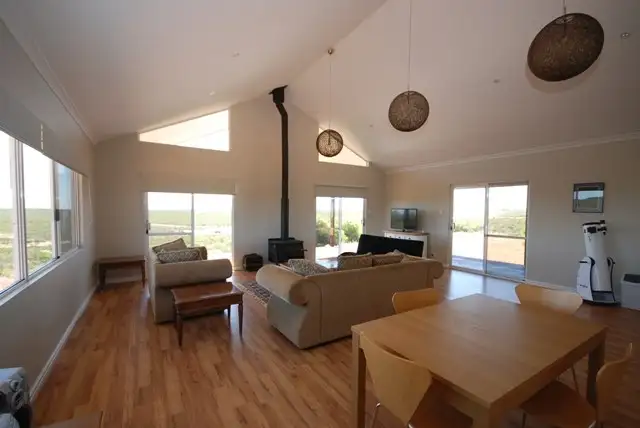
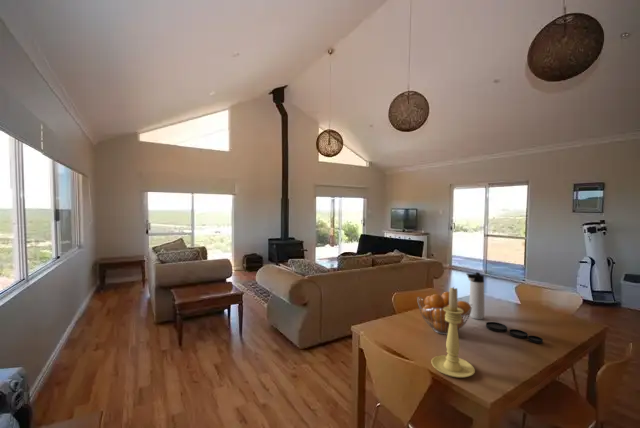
+ plate [485,321,544,344]
+ candle holder [430,286,476,379]
+ fruit basket [416,291,472,336]
+ thermos bottle [466,271,485,320]
